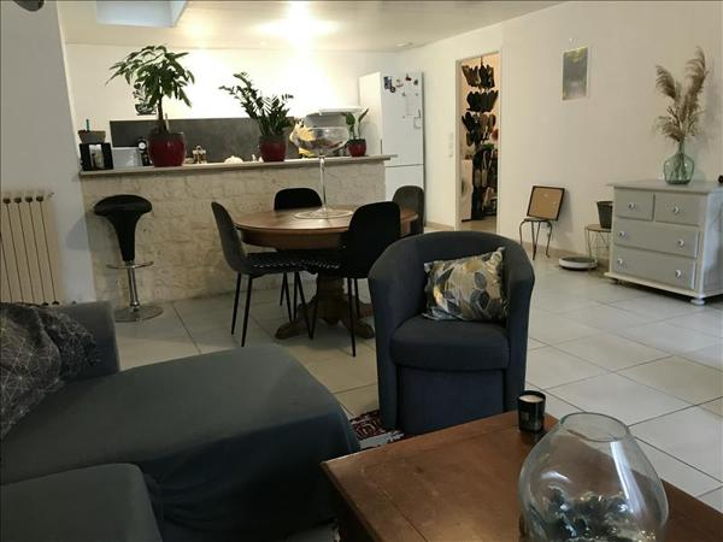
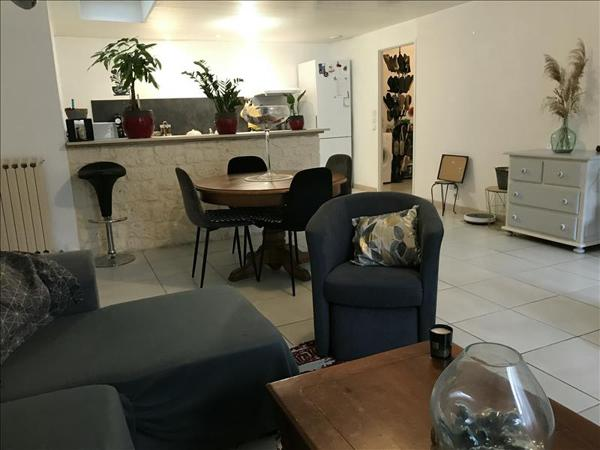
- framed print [560,45,593,104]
